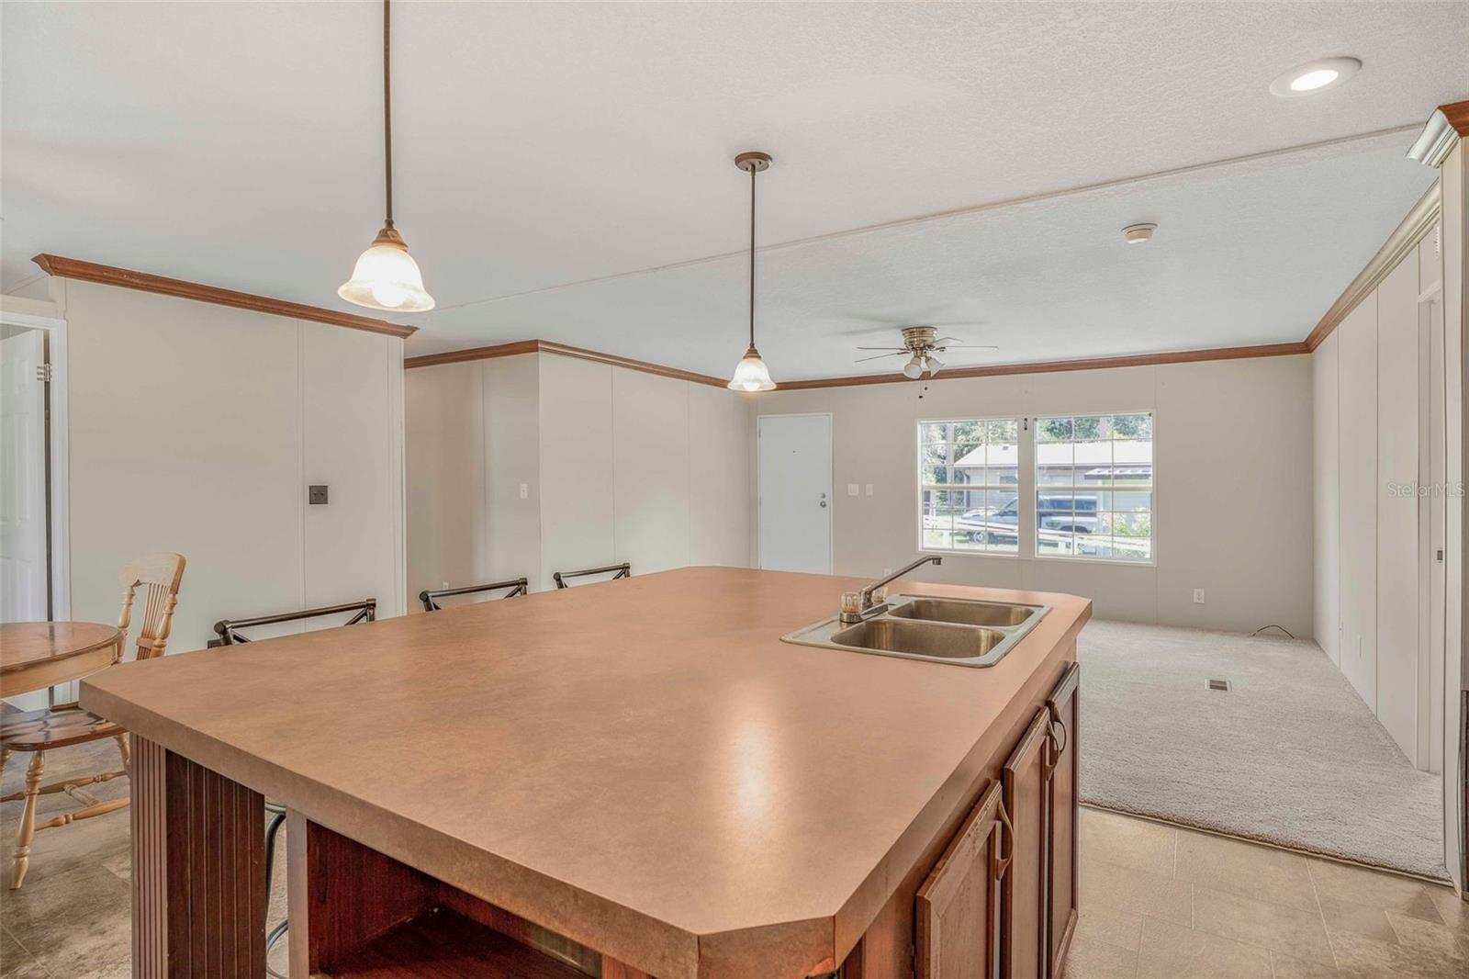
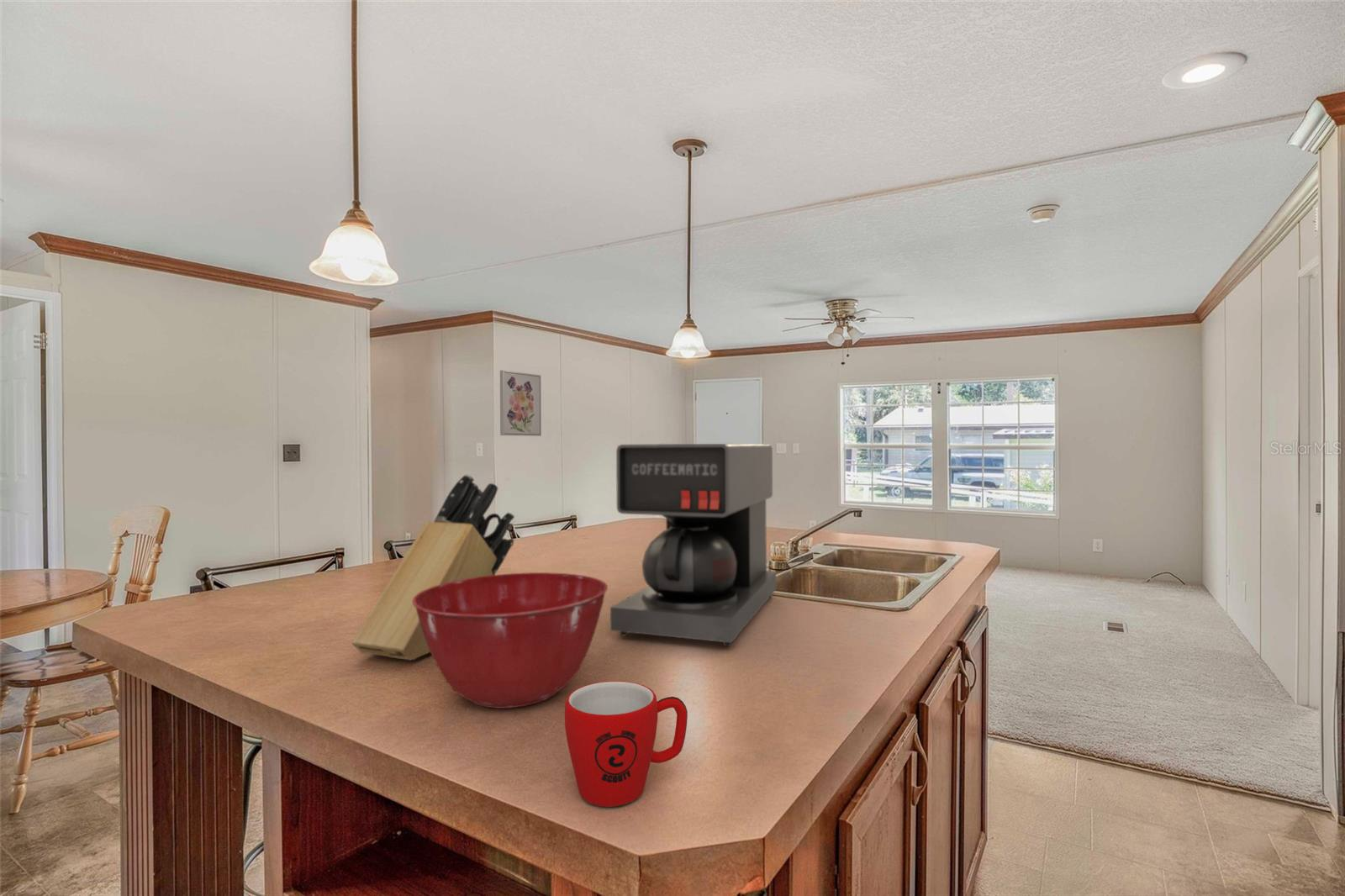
+ mixing bowl [412,572,609,709]
+ coffee maker [609,443,777,647]
+ mug [564,680,688,808]
+ knife block [351,473,515,661]
+ wall art [499,369,542,437]
